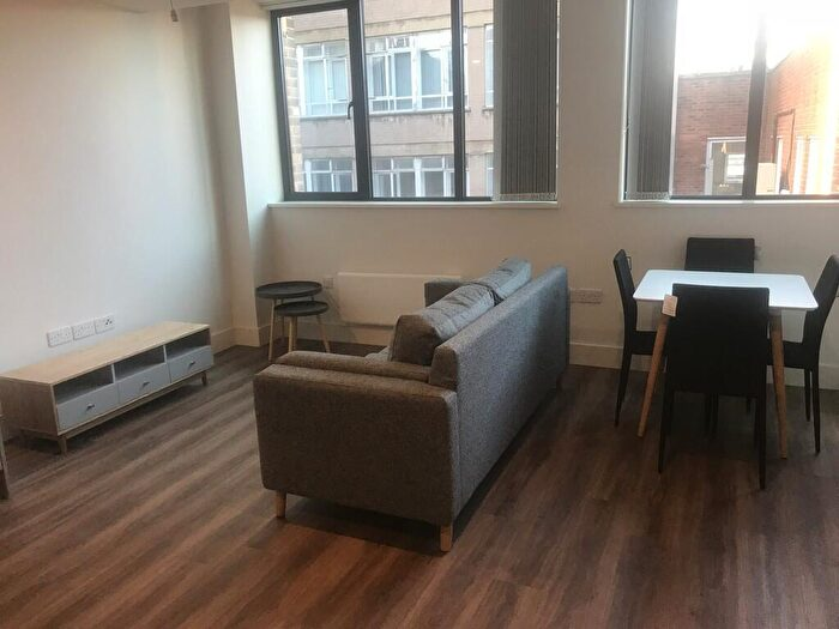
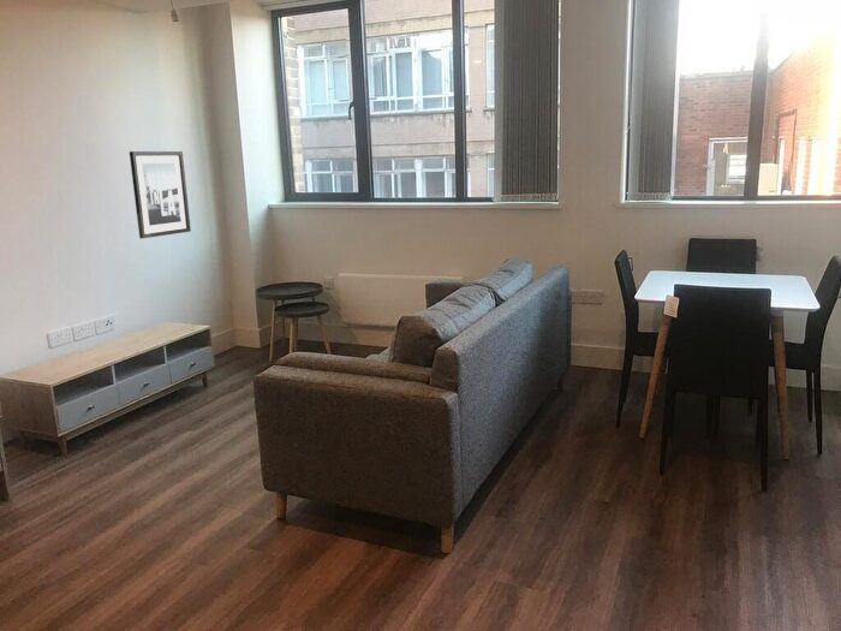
+ wall art [129,150,192,239]
